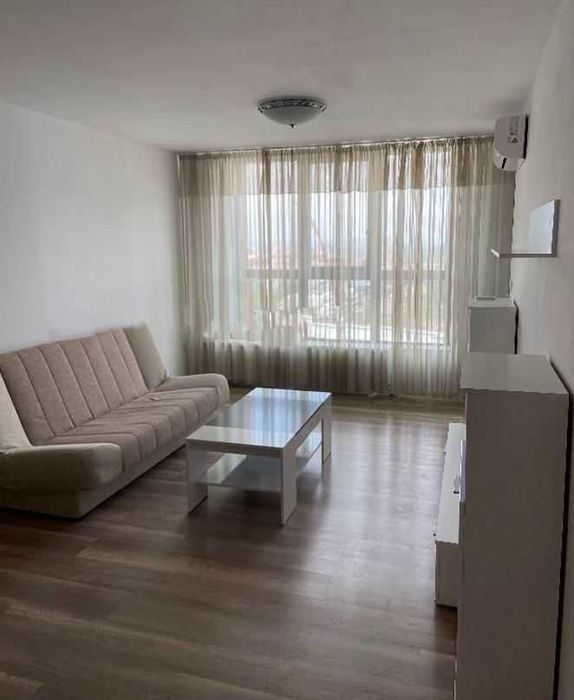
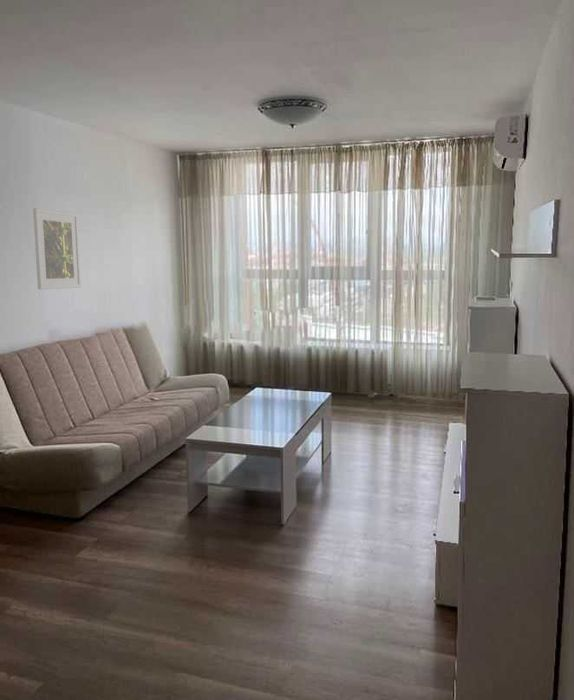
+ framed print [32,207,82,290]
